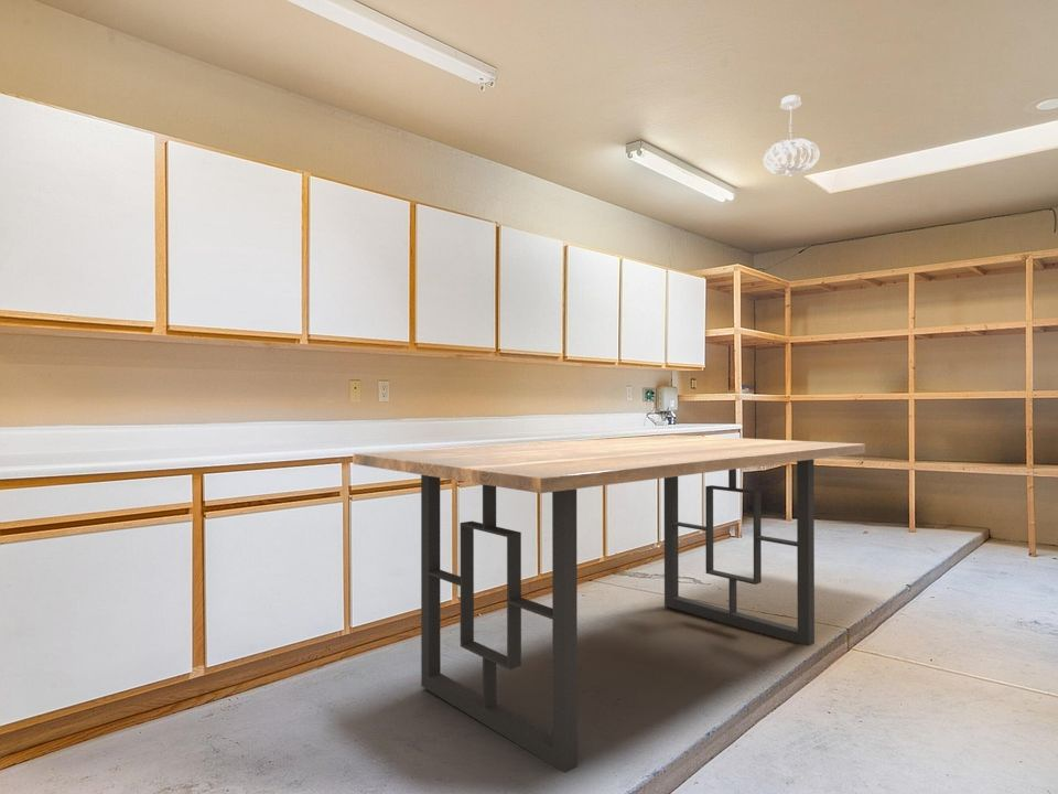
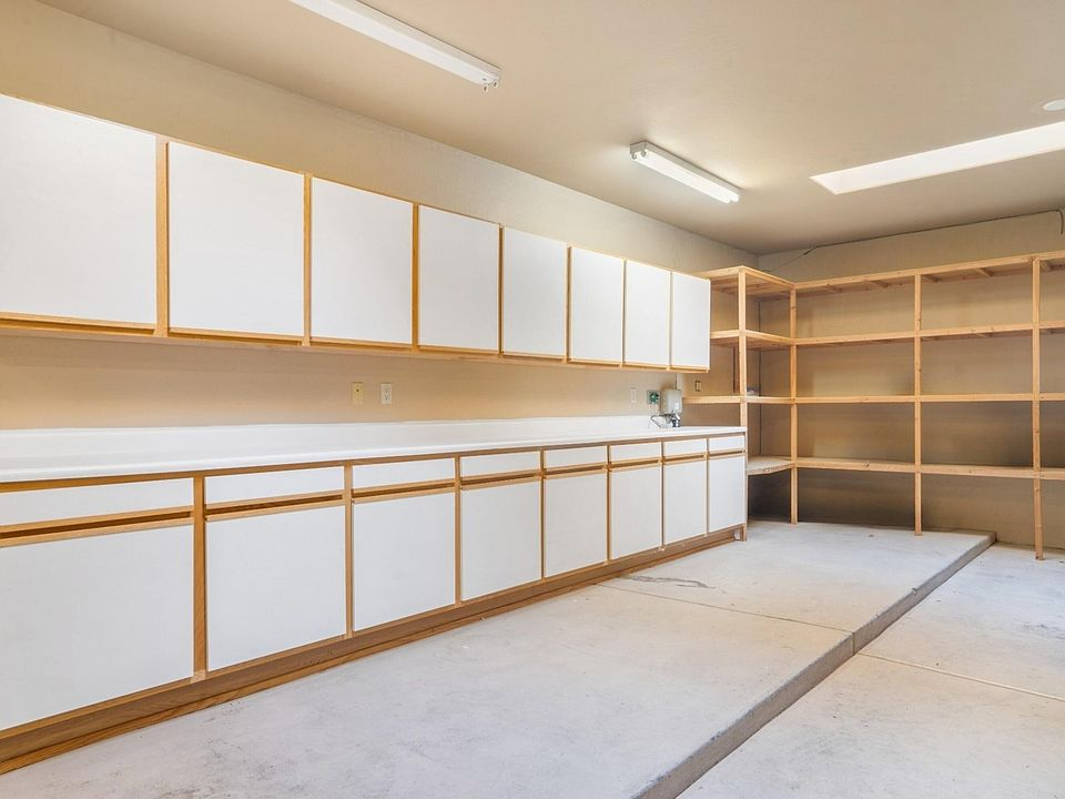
- dining table [352,434,866,774]
- pendant light [762,94,821,178]
